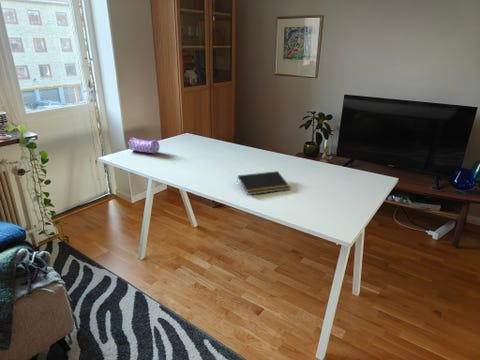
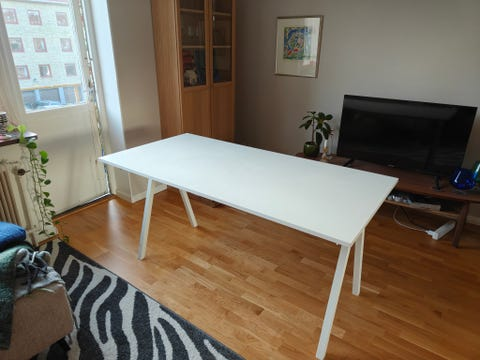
- notepad [236,170,292,196]
- pencil case [126,136,160,154]
